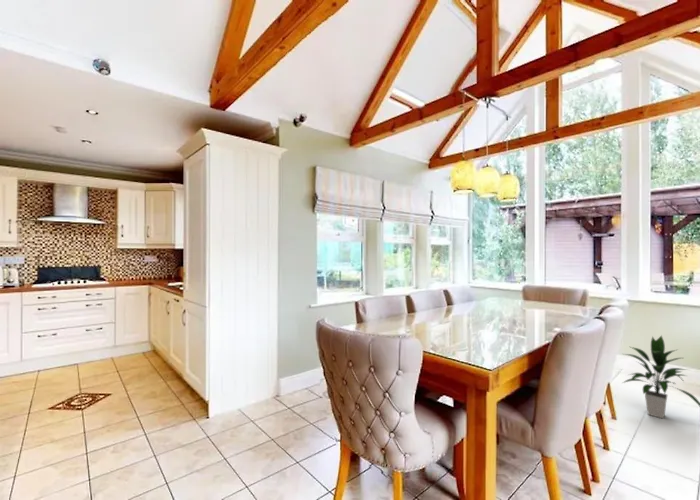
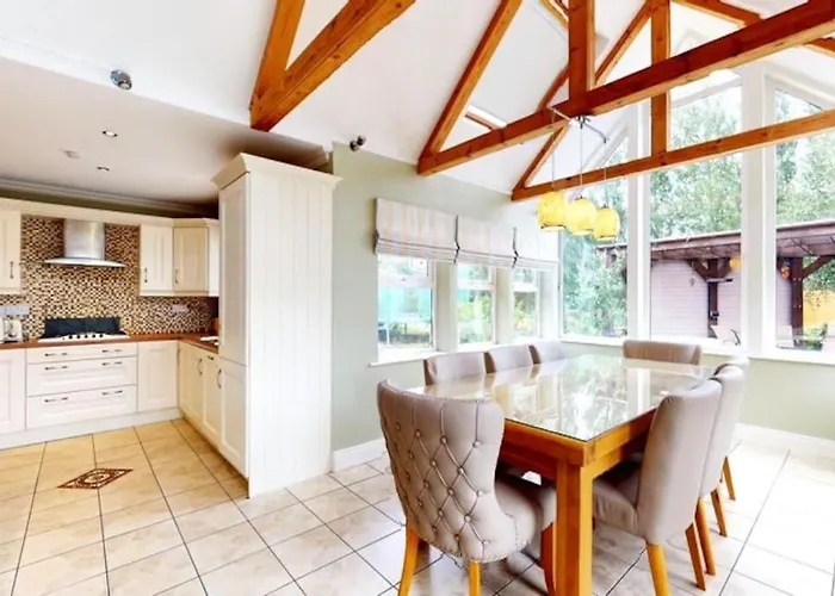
- indoor plant [622,334,700,419]
